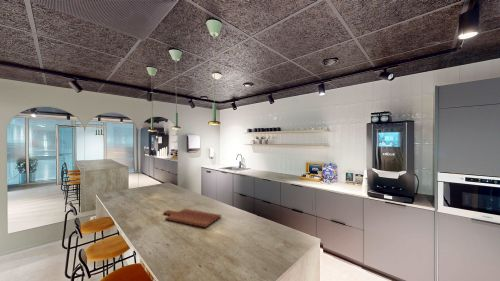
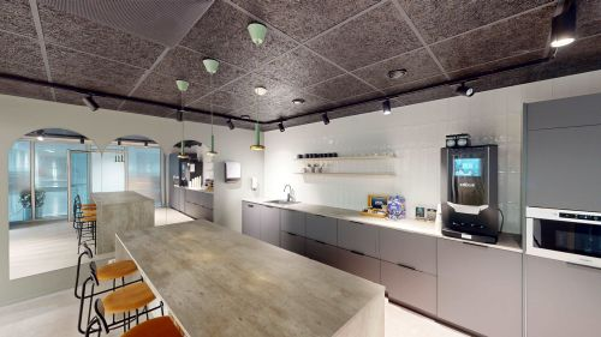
- cutting board [162,208,223,229]
